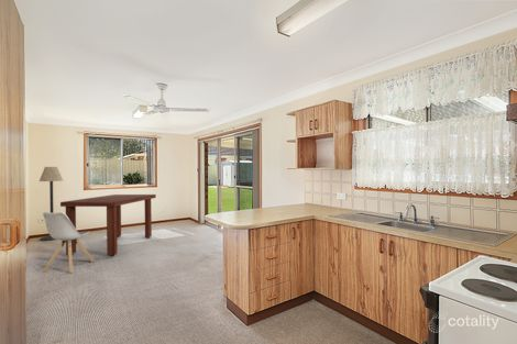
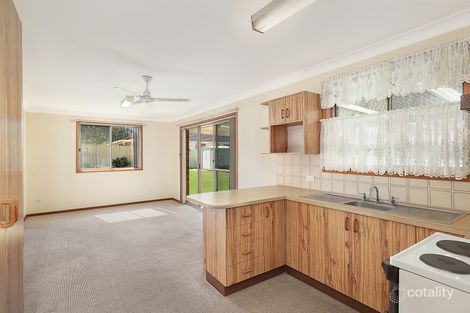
- floor lamp [38,166,64,242]
- dining table [59,193,157,257]
- chair [42,211,96,274]
